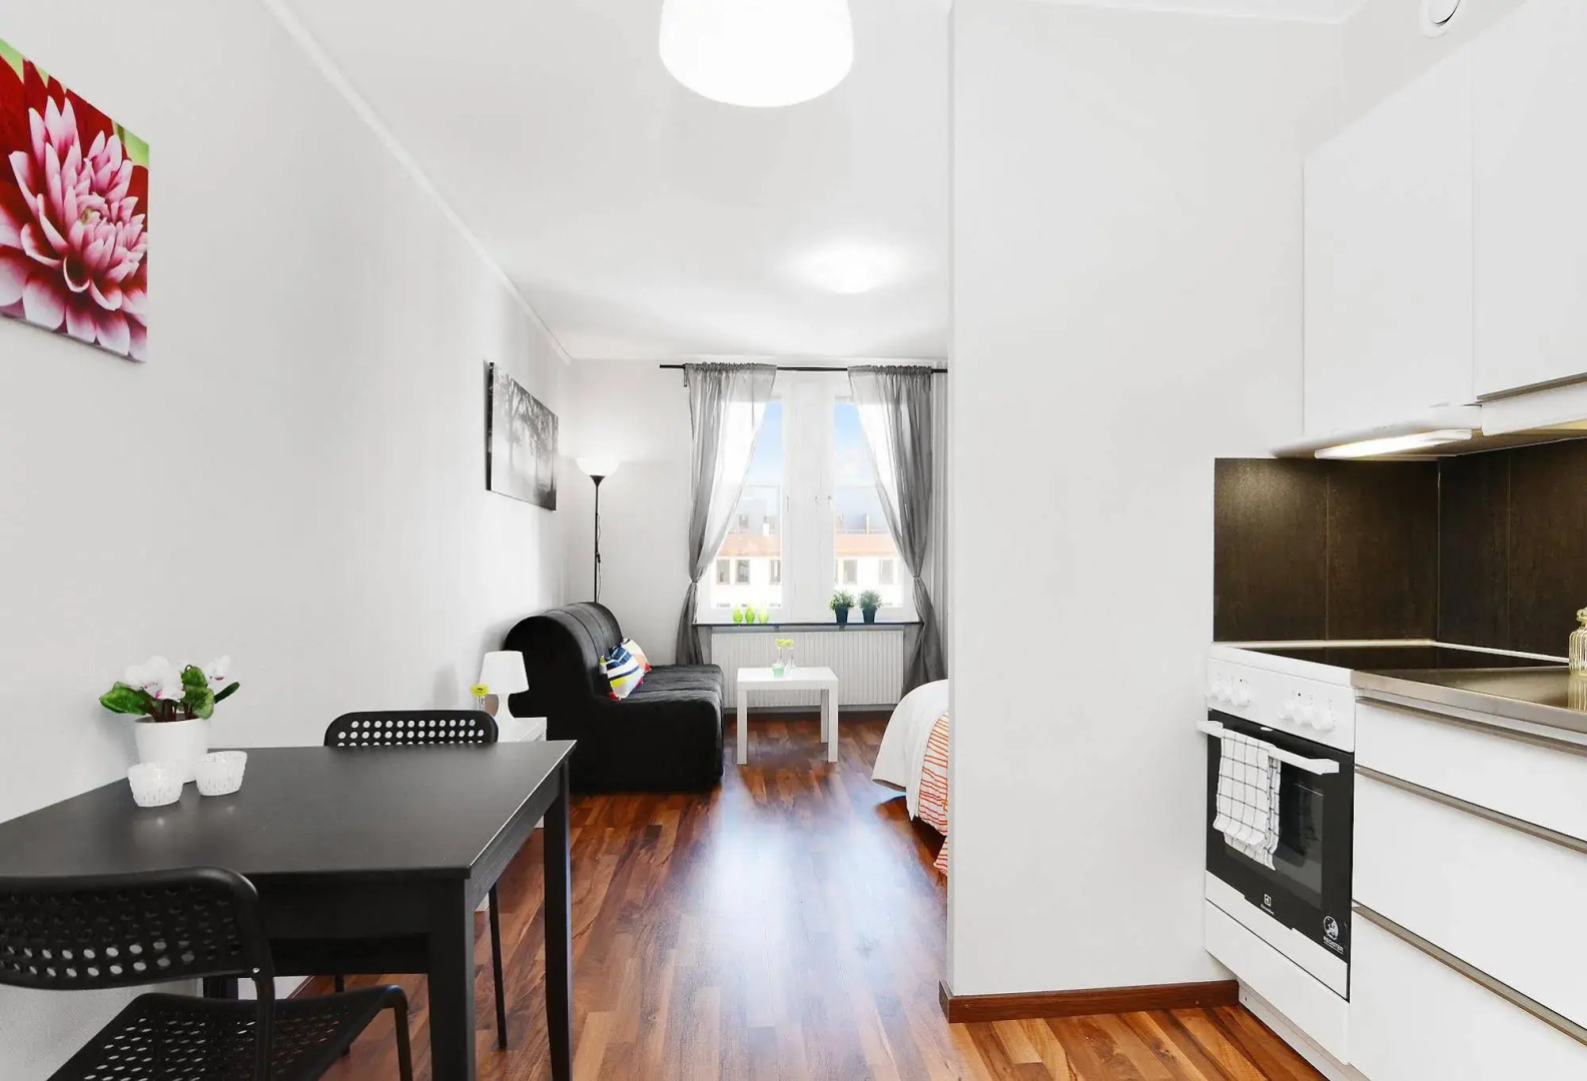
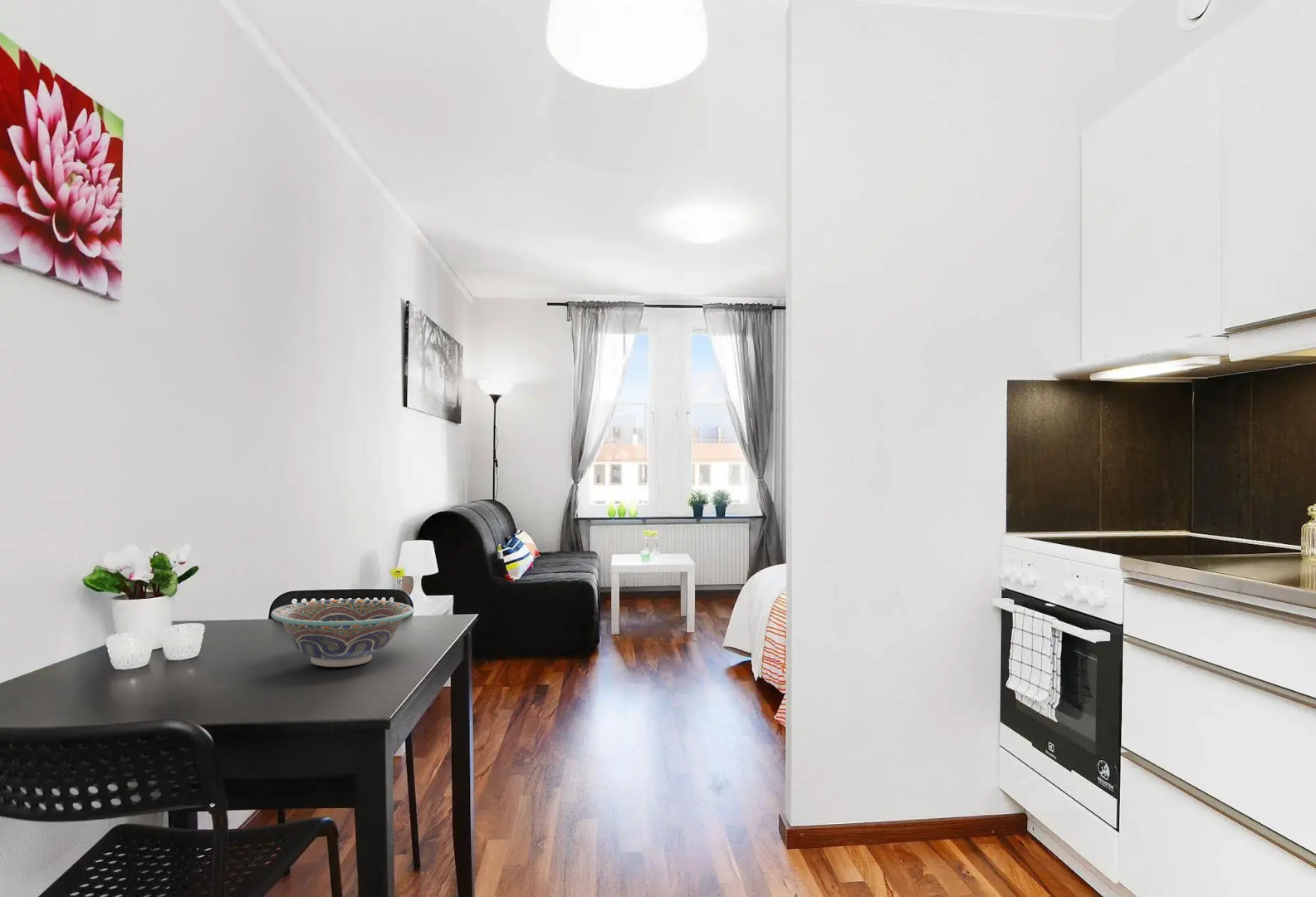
+ decorative bowl [271,599,414,668]
